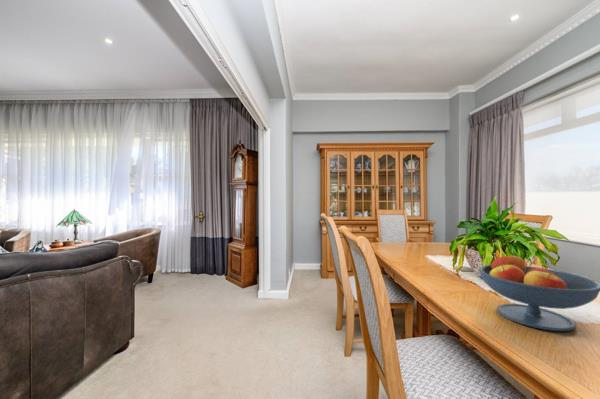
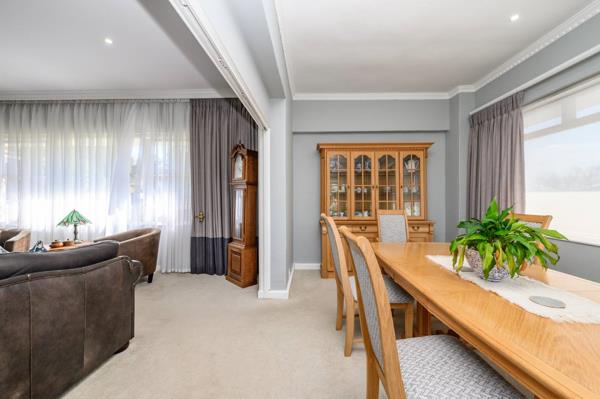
- fruit bowl [477,253,600,332]
